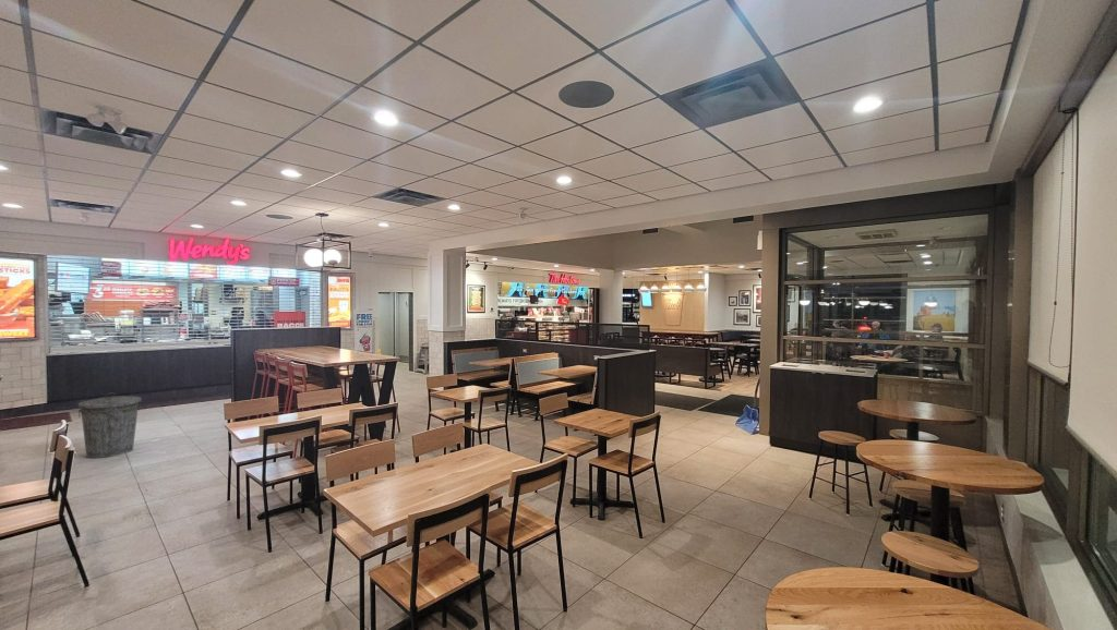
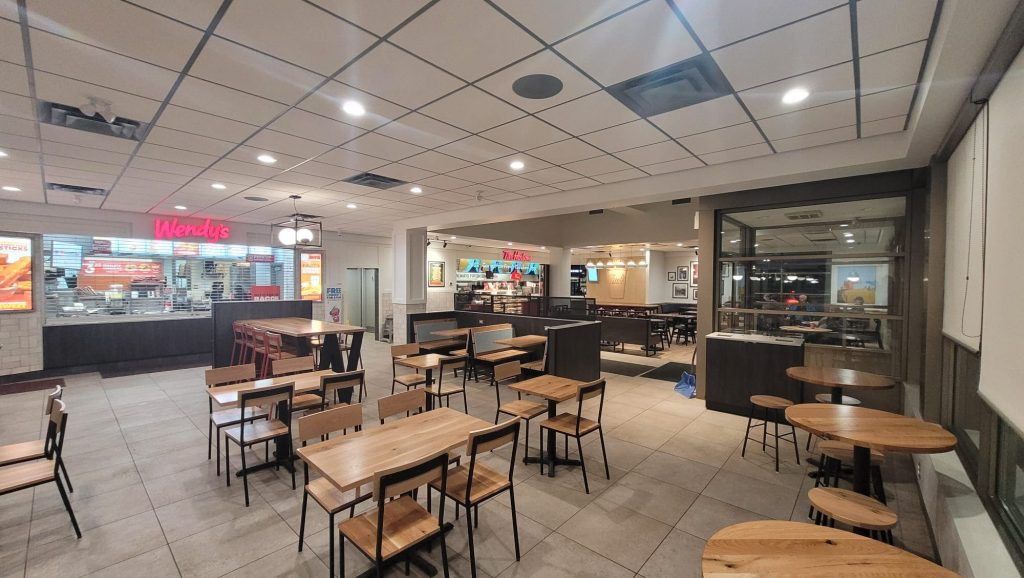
- trash can [77,391,143,459]
